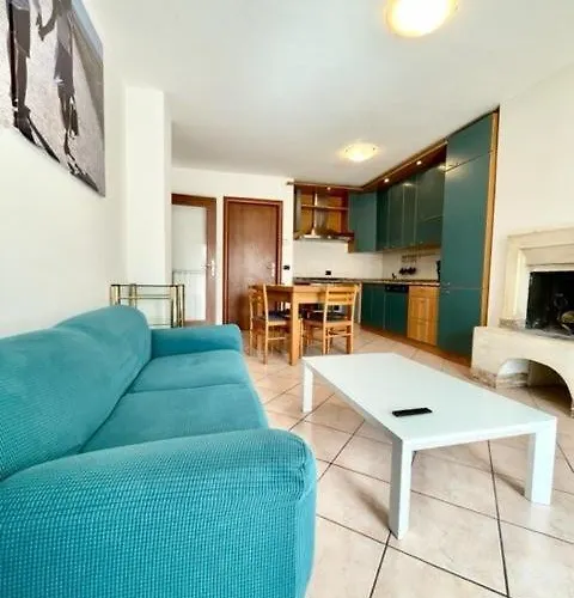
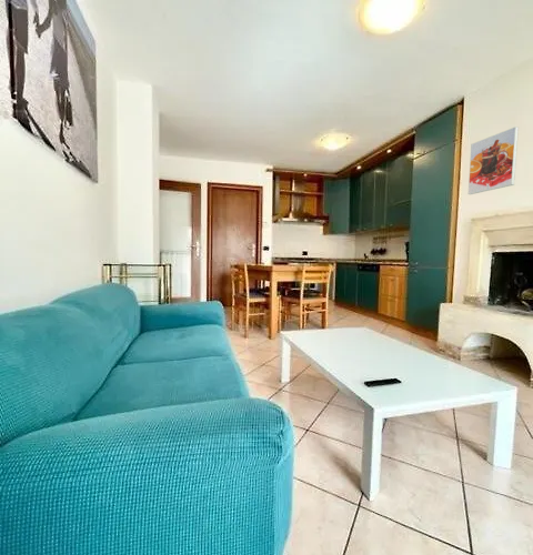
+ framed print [467,125,520,195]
